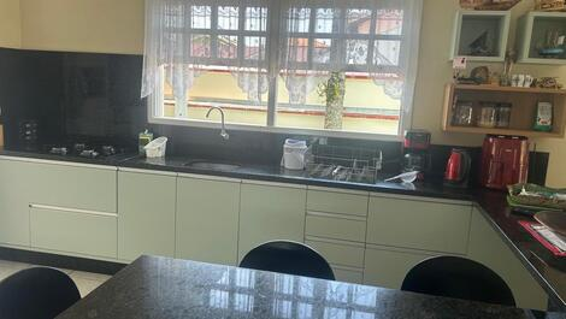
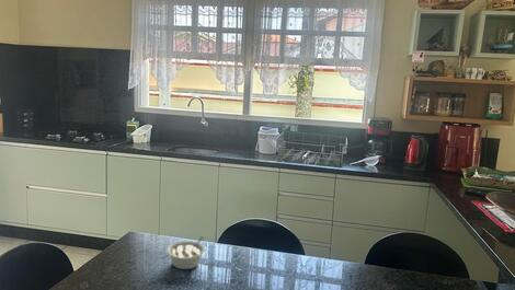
+ legume [165,235,206,270]
